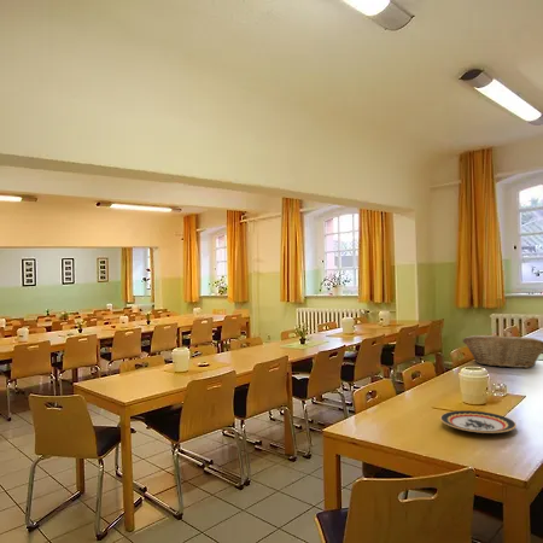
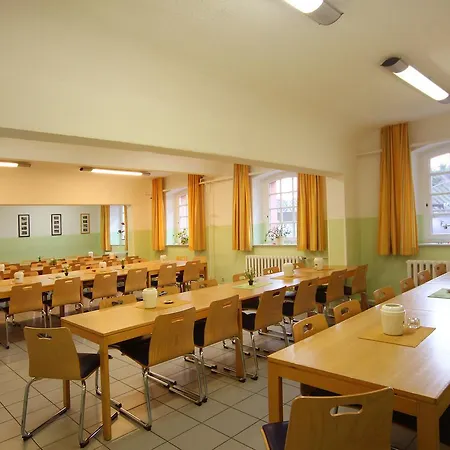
- plate [439,409,518,434]
- fruit basket [462,334,543,369]
